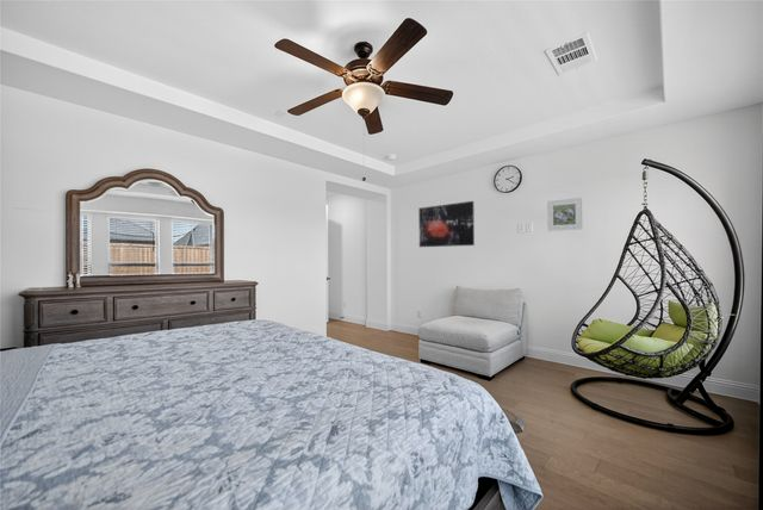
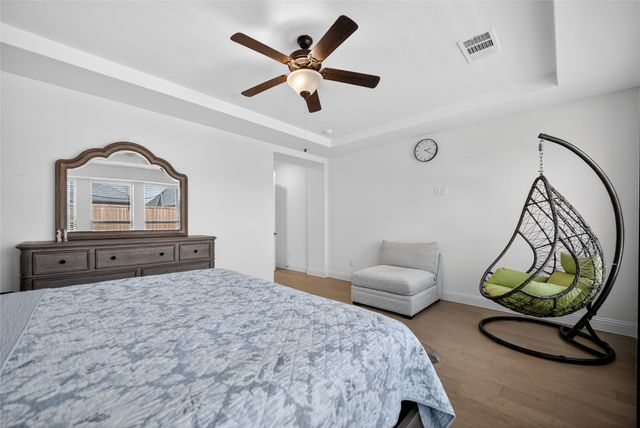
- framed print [546,197,583,232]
- wall art [417,200,476,248]
